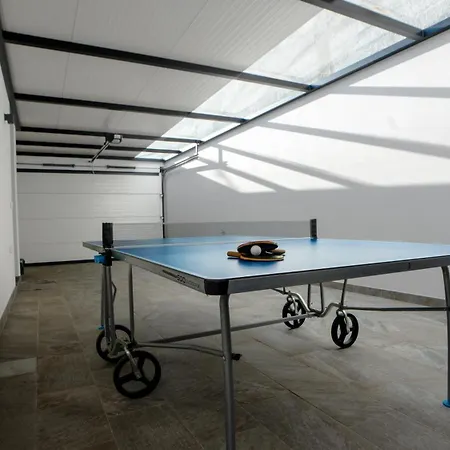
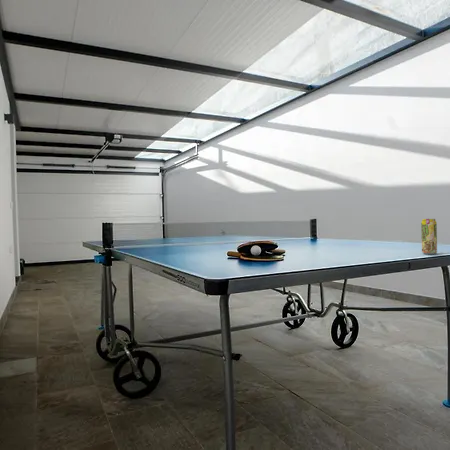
+ beverage can [420,217,438,255]
